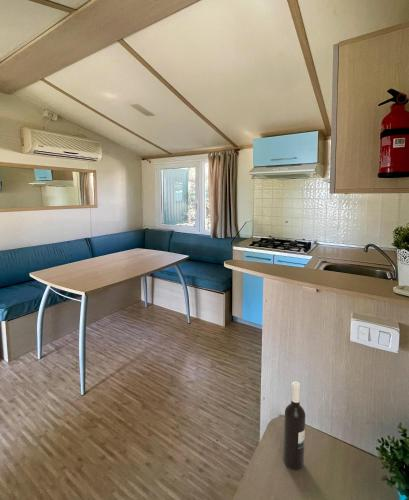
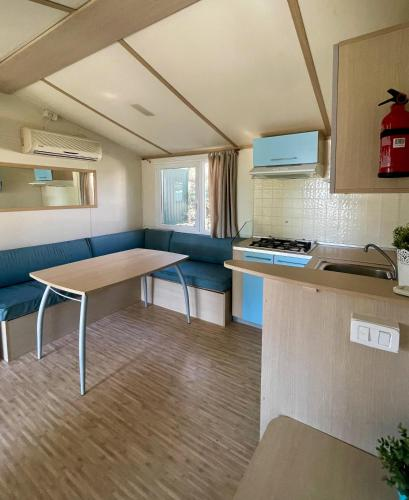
- wine bottle [282,380,306,470]
